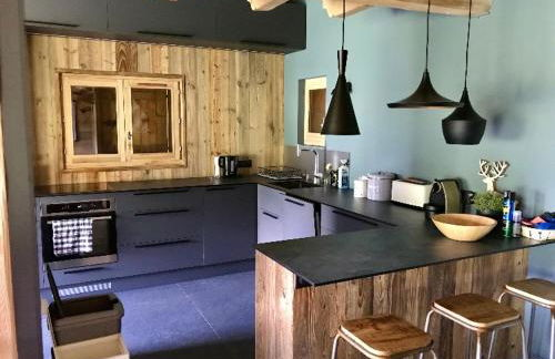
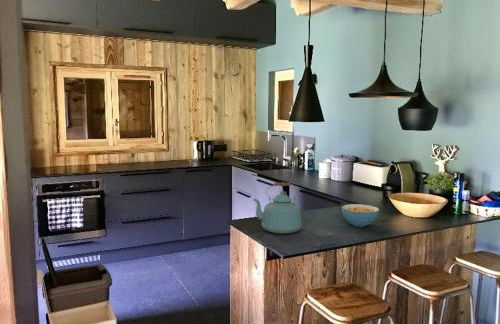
+ kettle [253,181,303,235]
+ cereal bowl [341,203,380,228]
